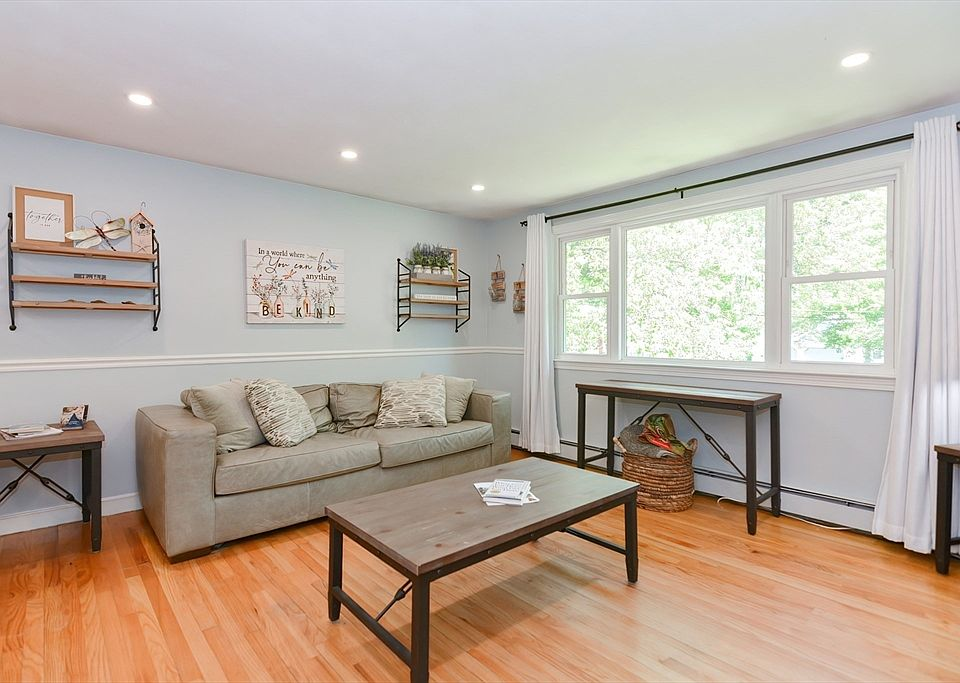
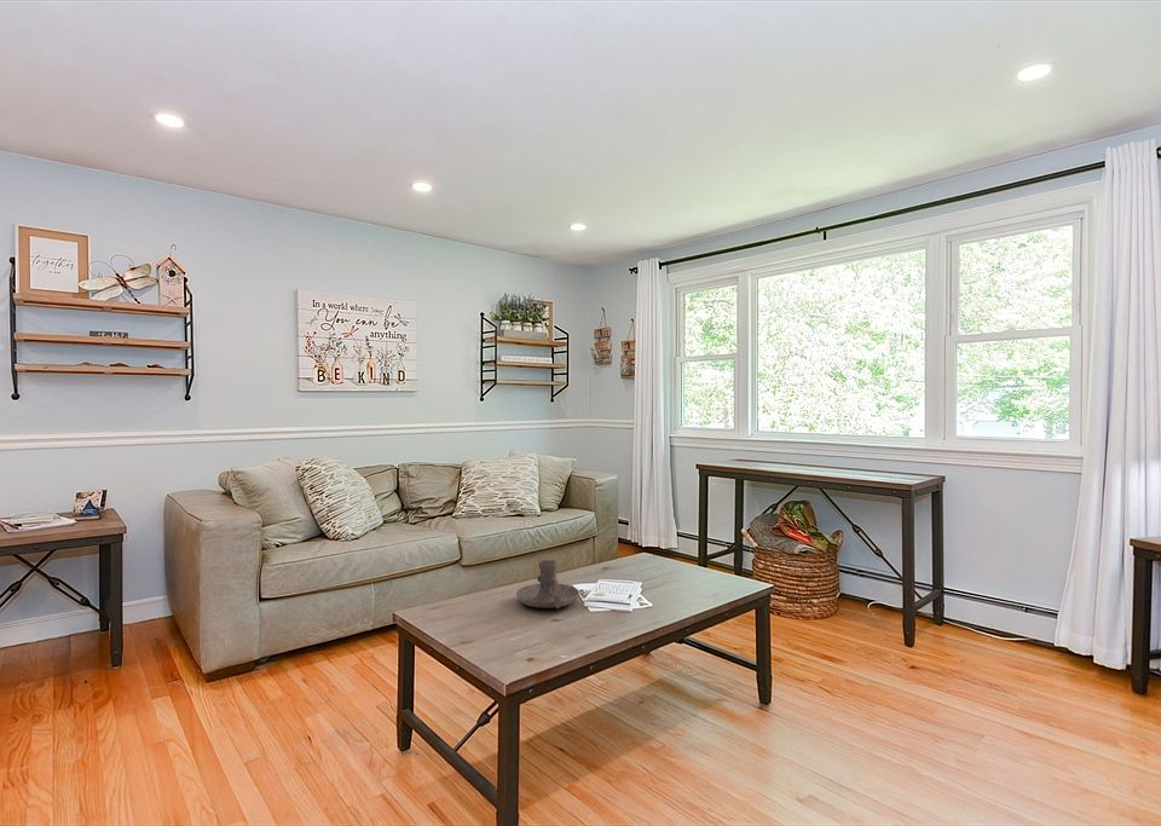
+ candle holder [515,559,580,610]
